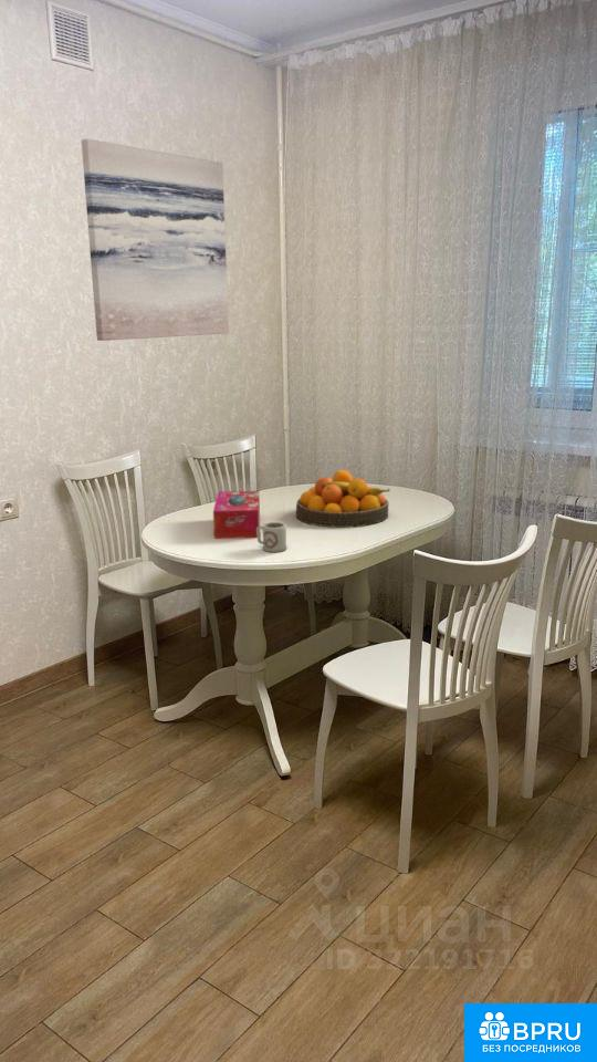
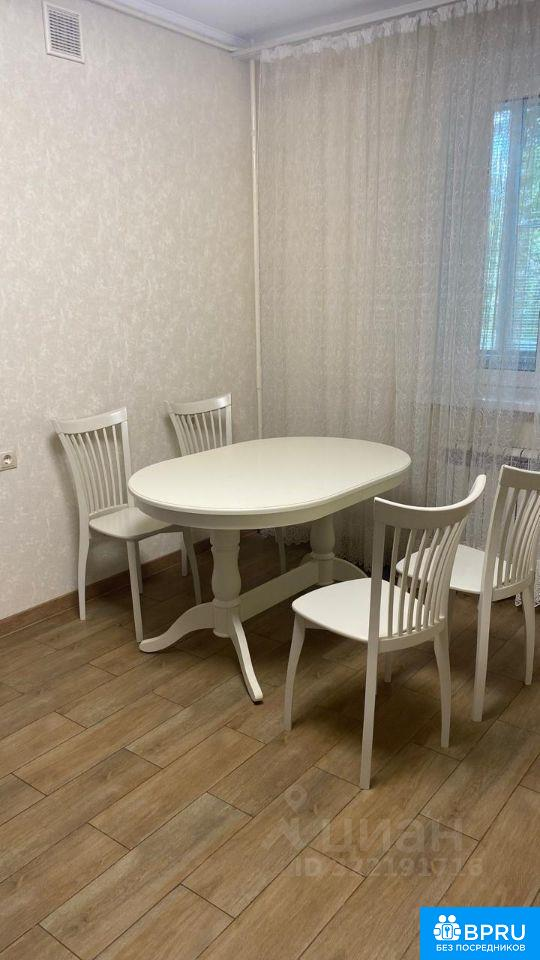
- cup [256,521,287,553]
- wall art [81,138,230,342]
- fruit bowl [295,469,391,529]
- tissue box [212,490,261,540]
